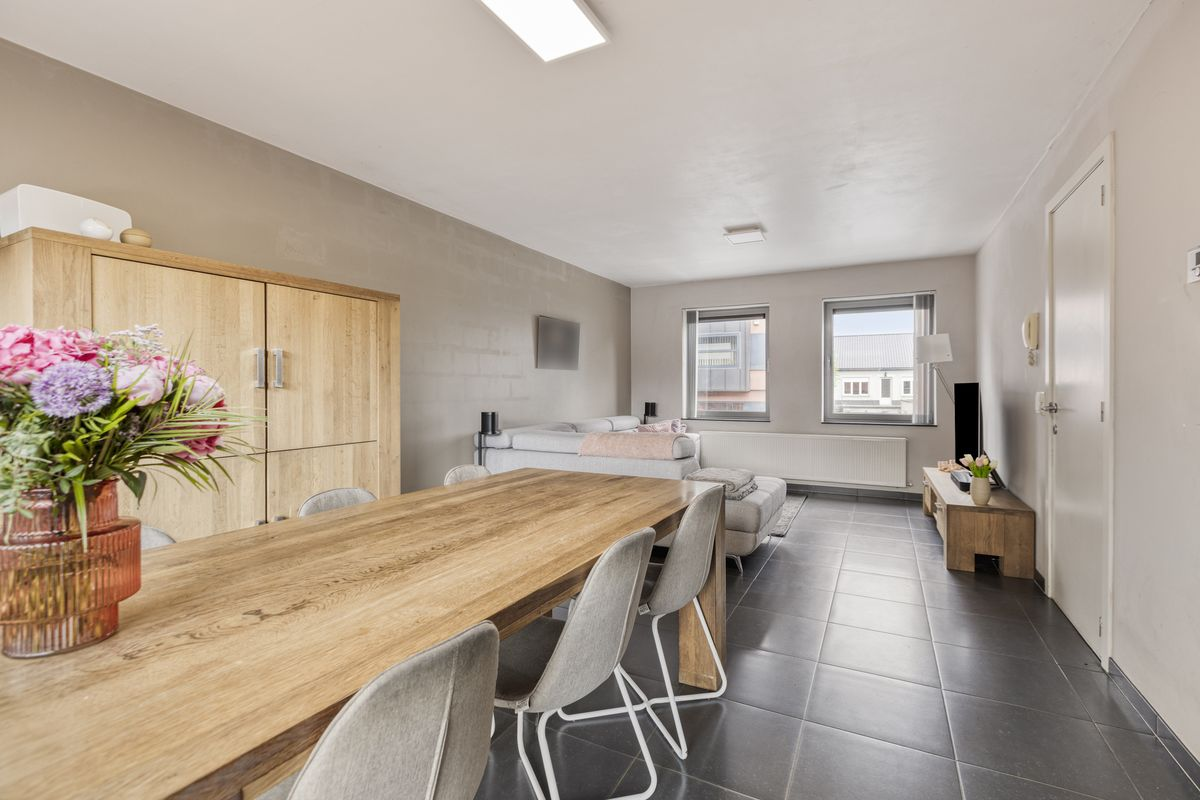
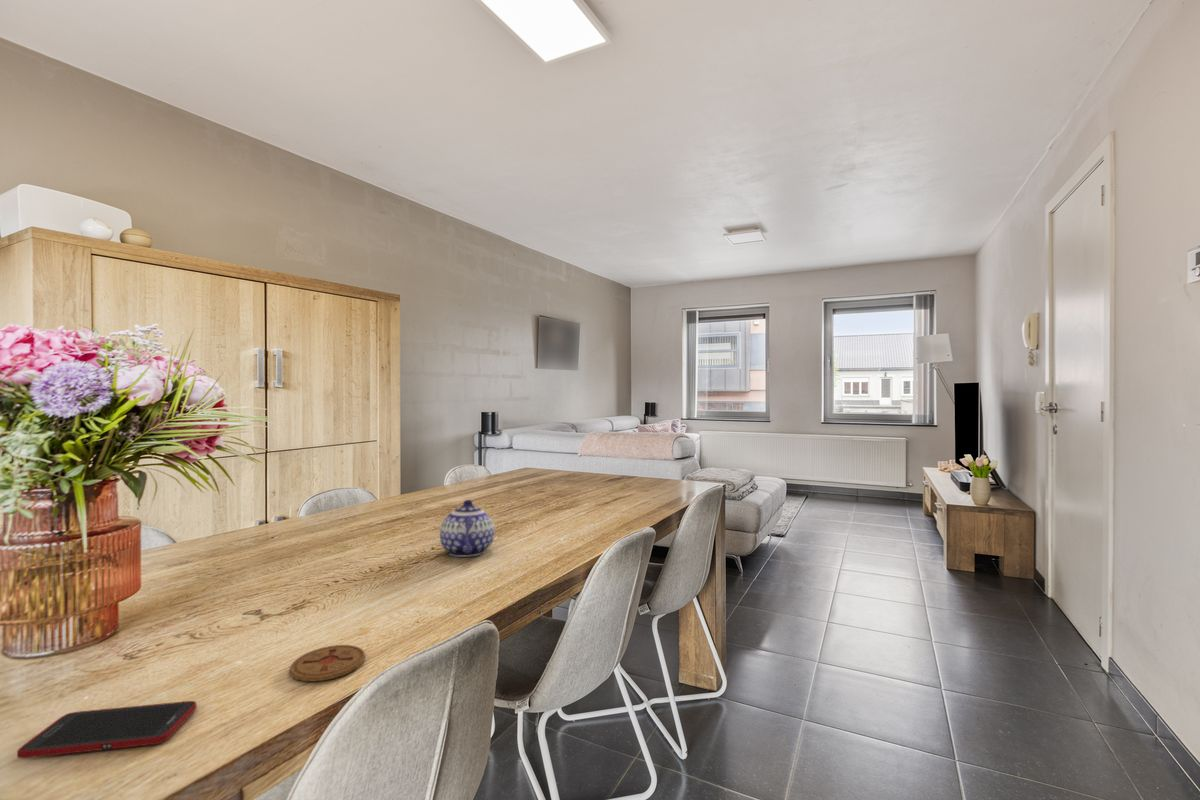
+ cell phone [16,700,198,759]
+ coaster [289,644,366,682]
+ teapot [439,499,496,558]
